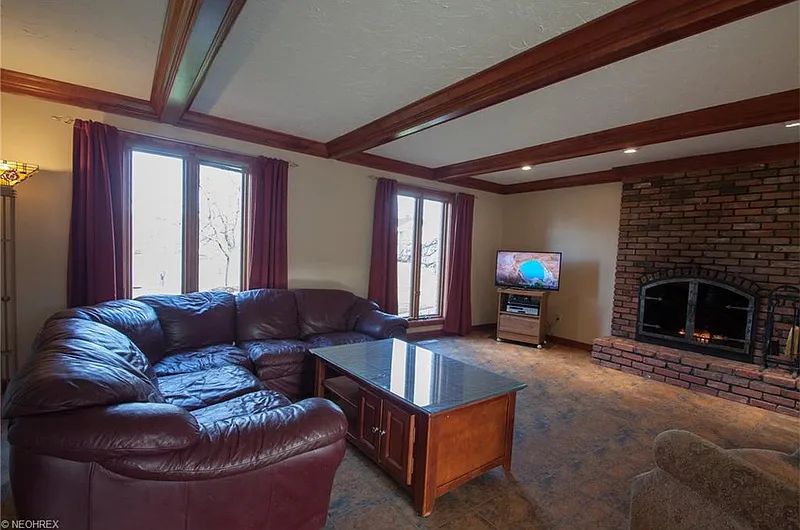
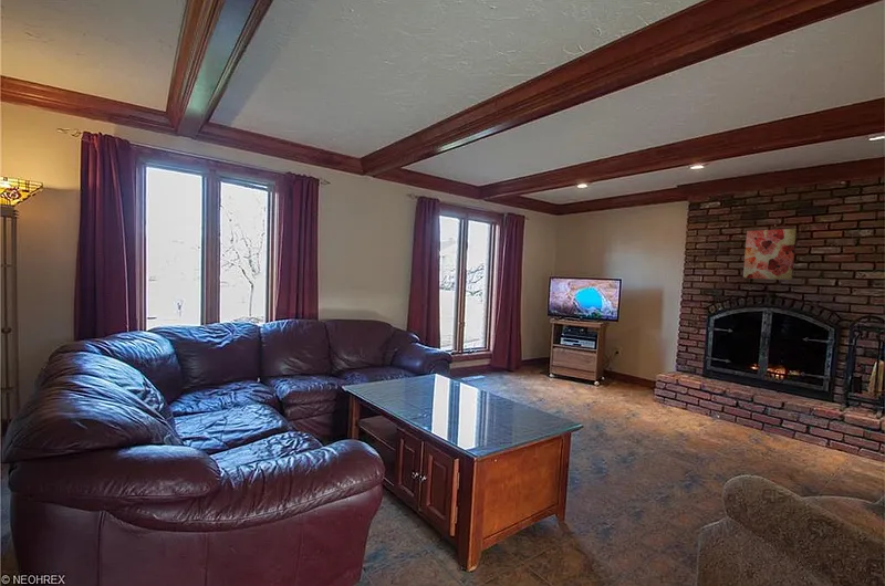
+ wall art [742,228,798,281]
